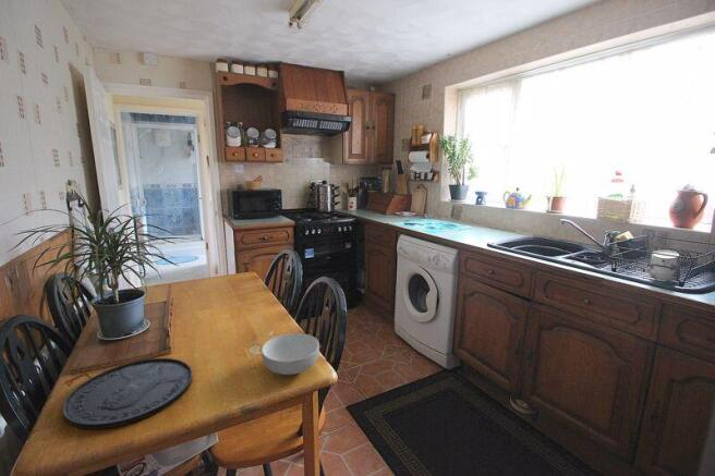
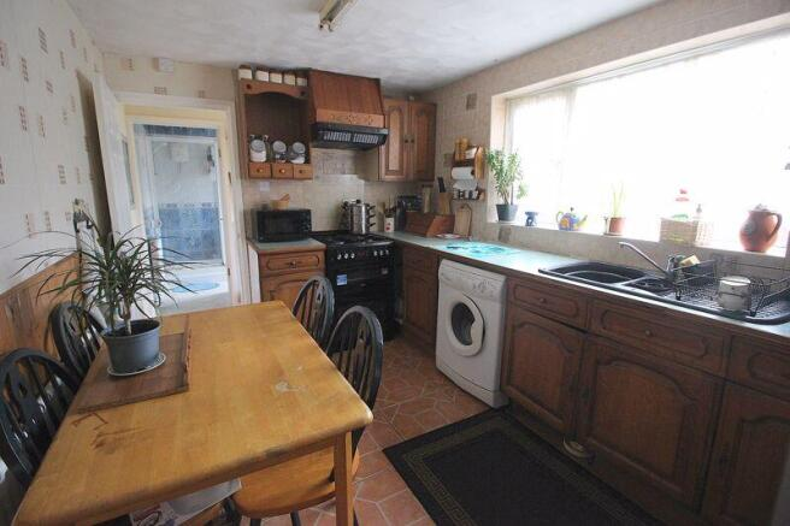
- plate [62,357,193,430]
- cereal bowl [260,332,320,376]
